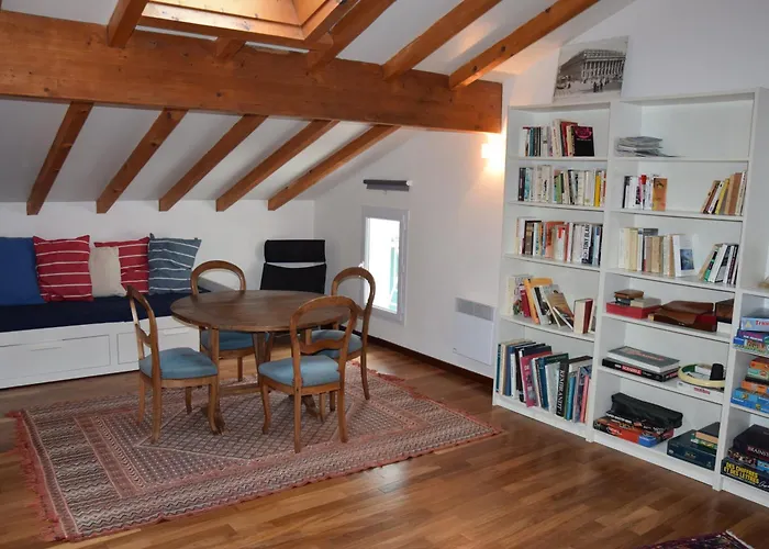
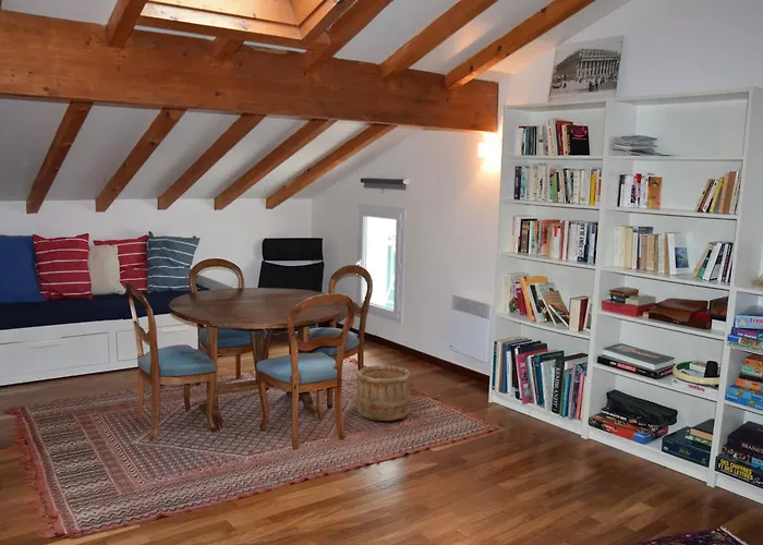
+ wooden bucket [354,364,413,422]
